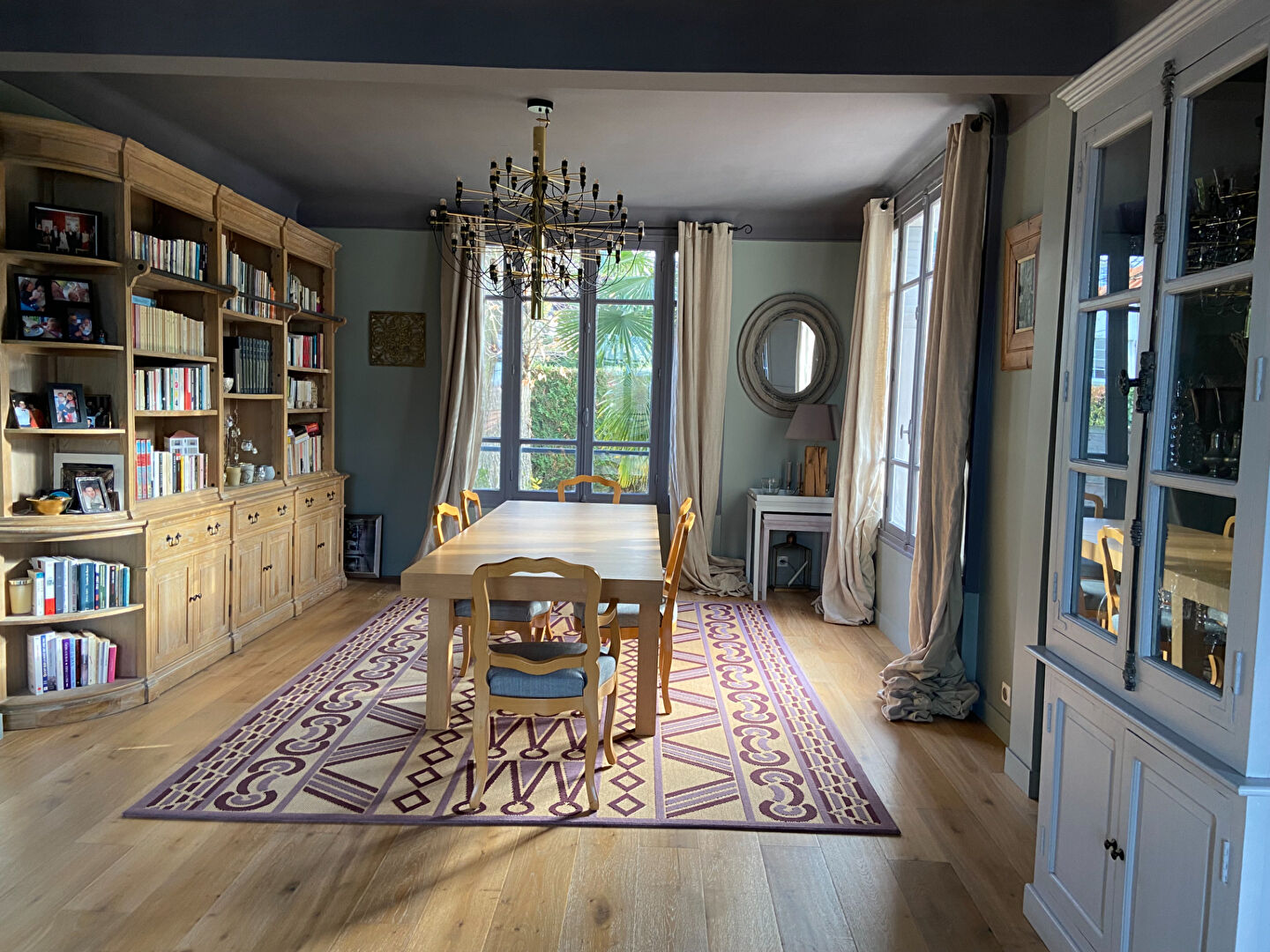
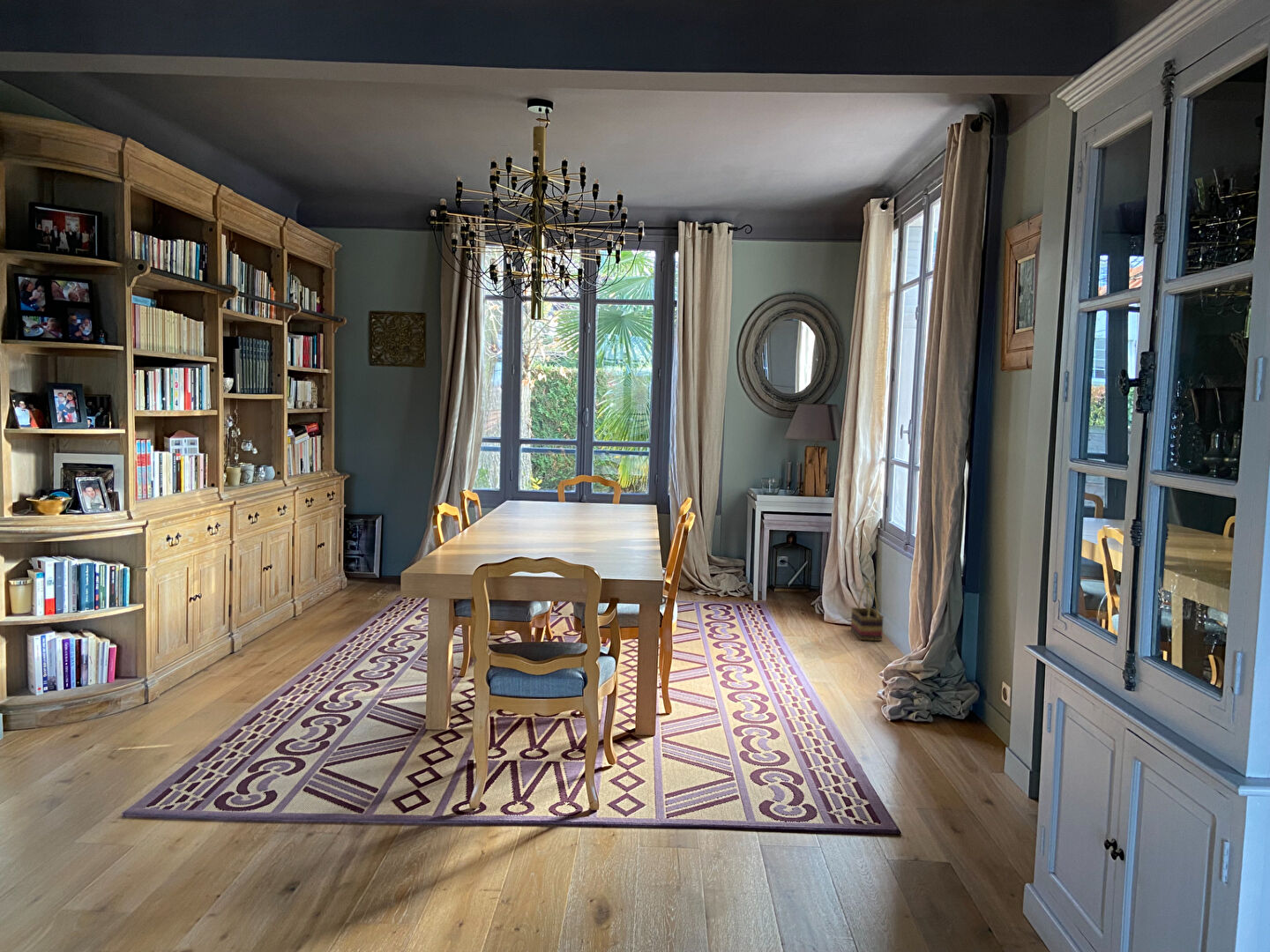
+ basket [850,581,885,642]
